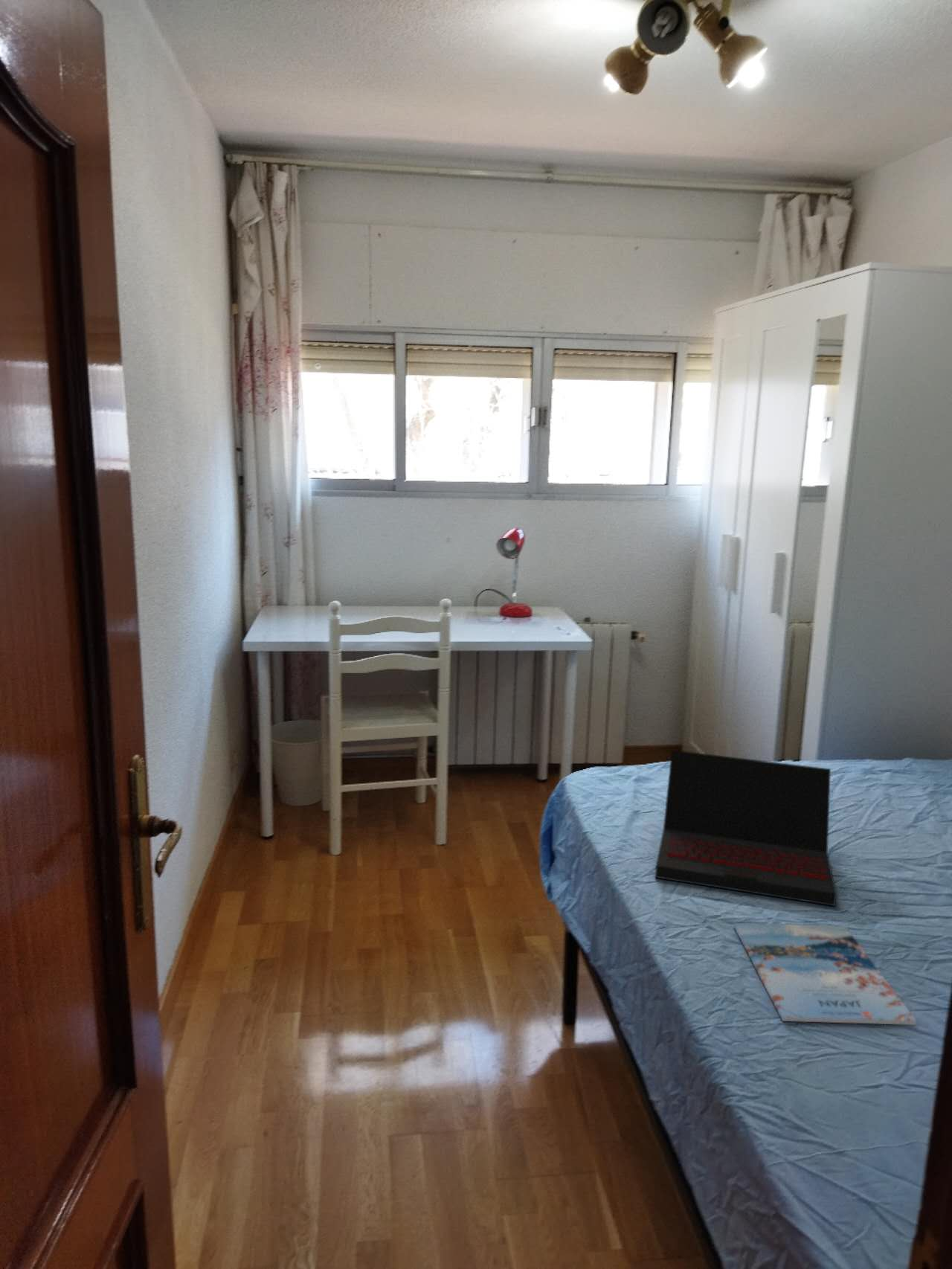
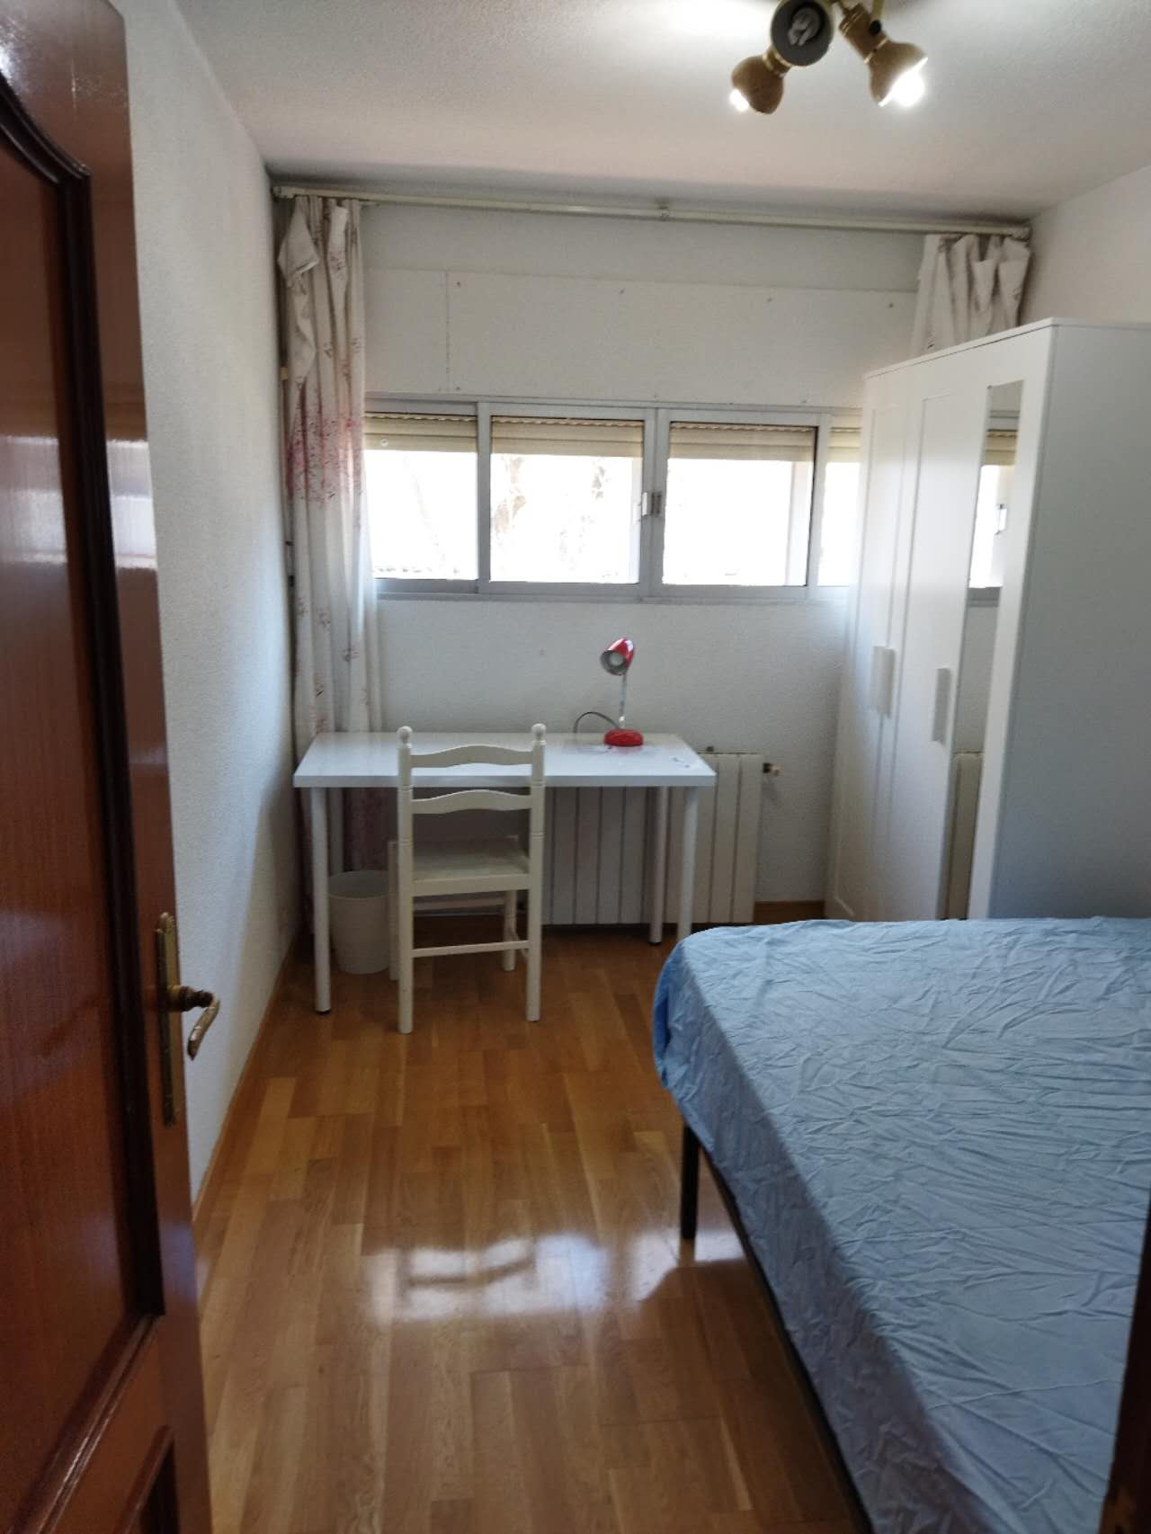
- magazine [733,922,917,1026]
- laptop [655,749,837,907]
